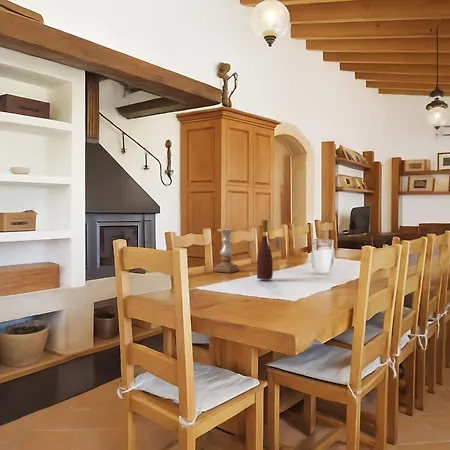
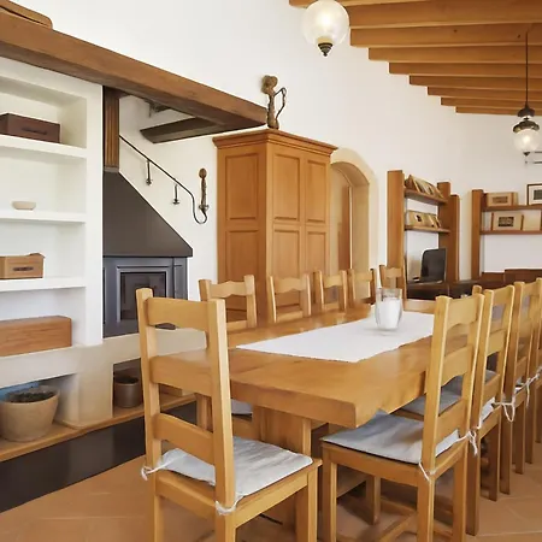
- wine bottle [256,219,274,280]
- candle holder [213,228,240,274]
